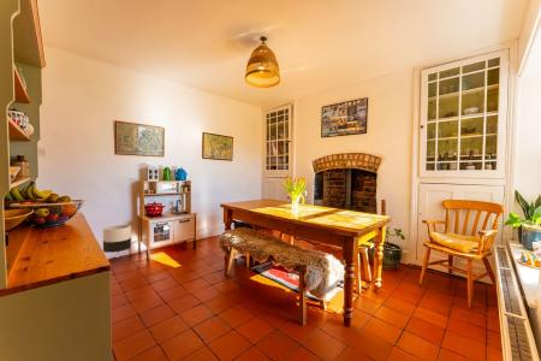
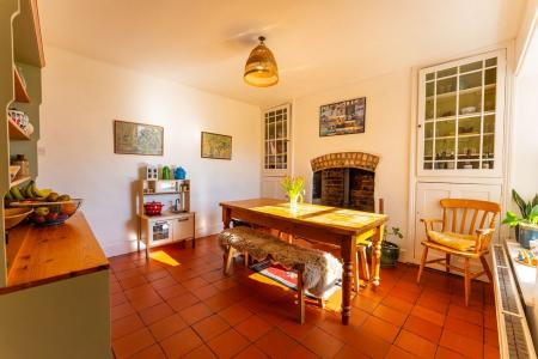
- planter [102,224,132,261]
